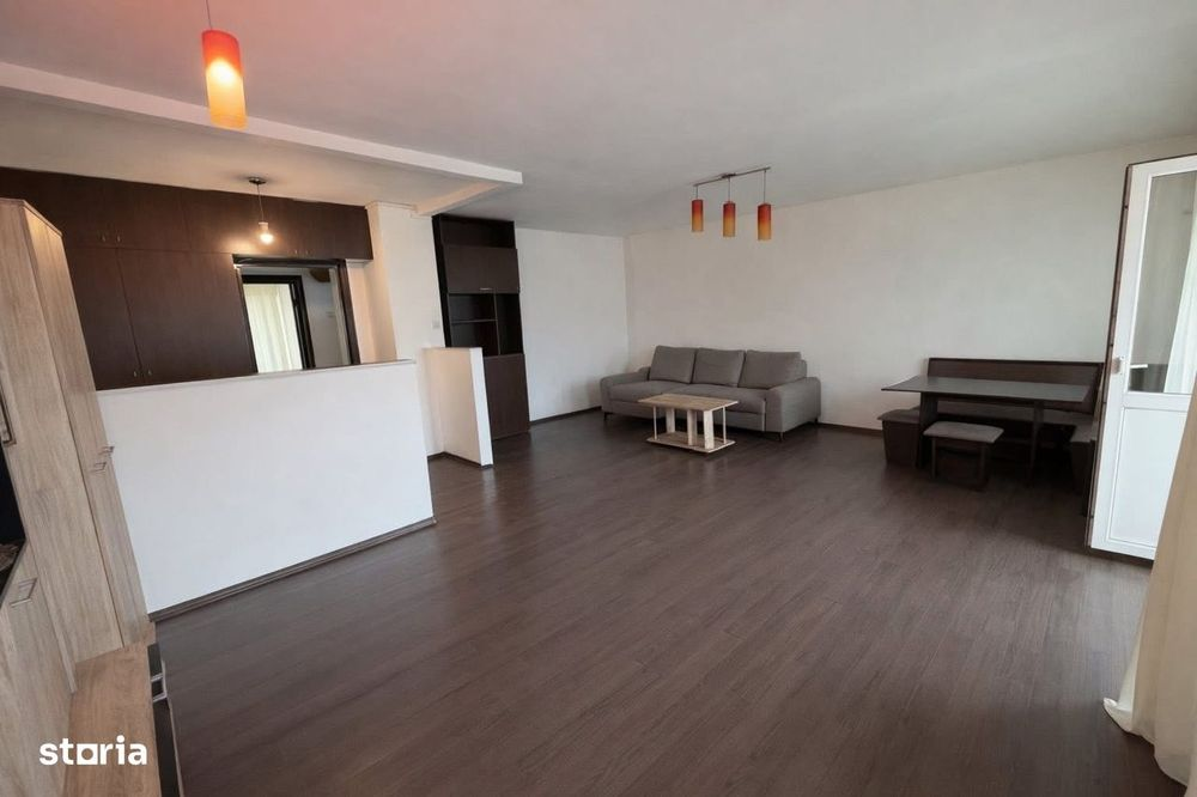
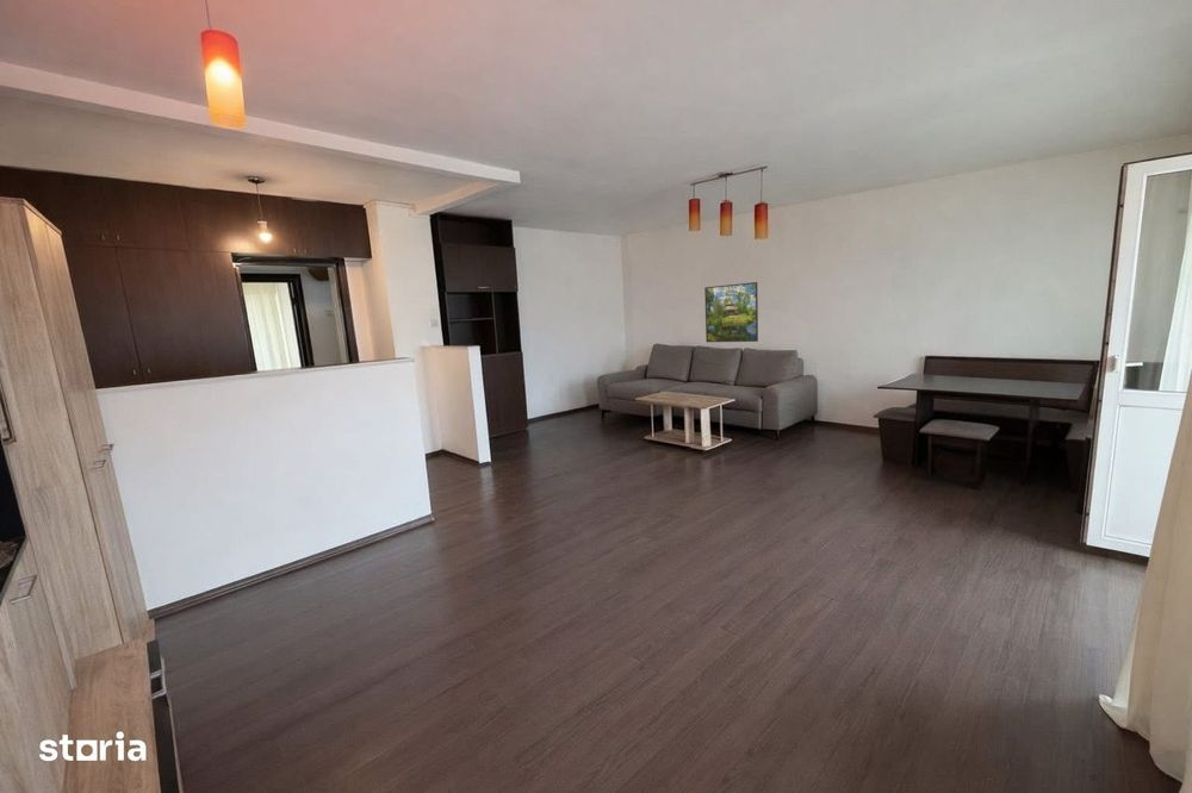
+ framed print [703,281,759,343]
